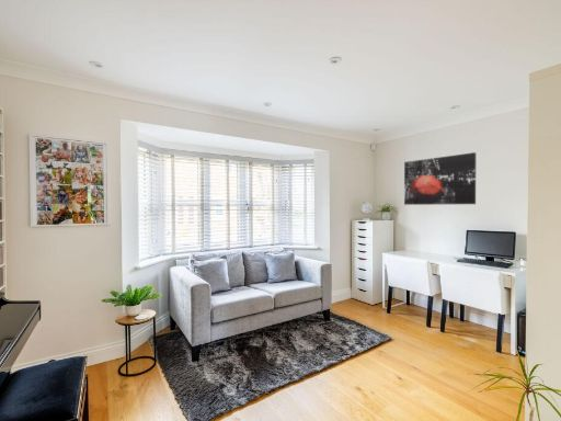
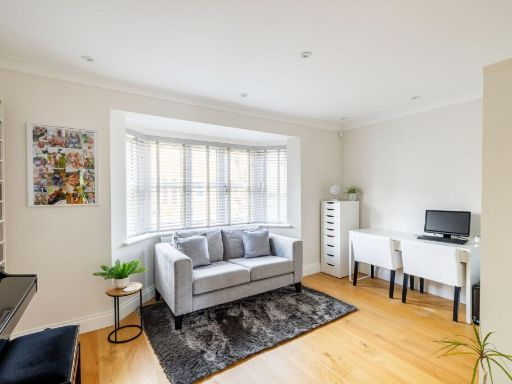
- wall art [403,151,477,206]
